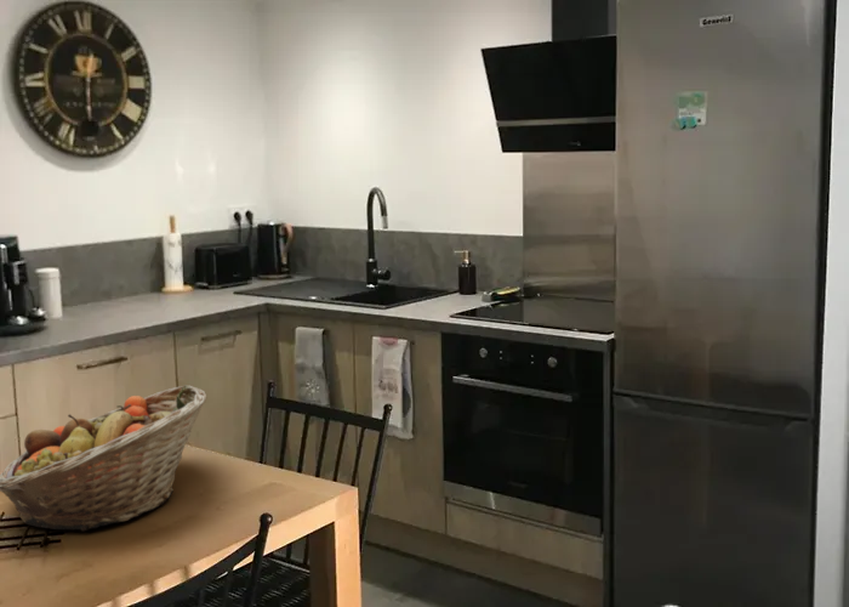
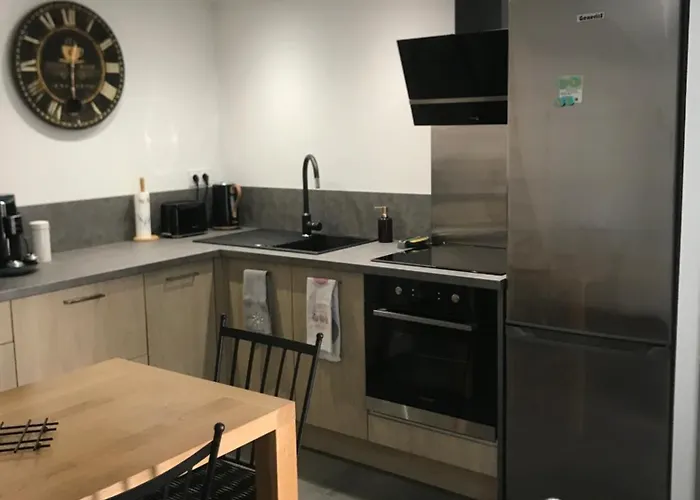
- fruit basket [0,384,207,532]
